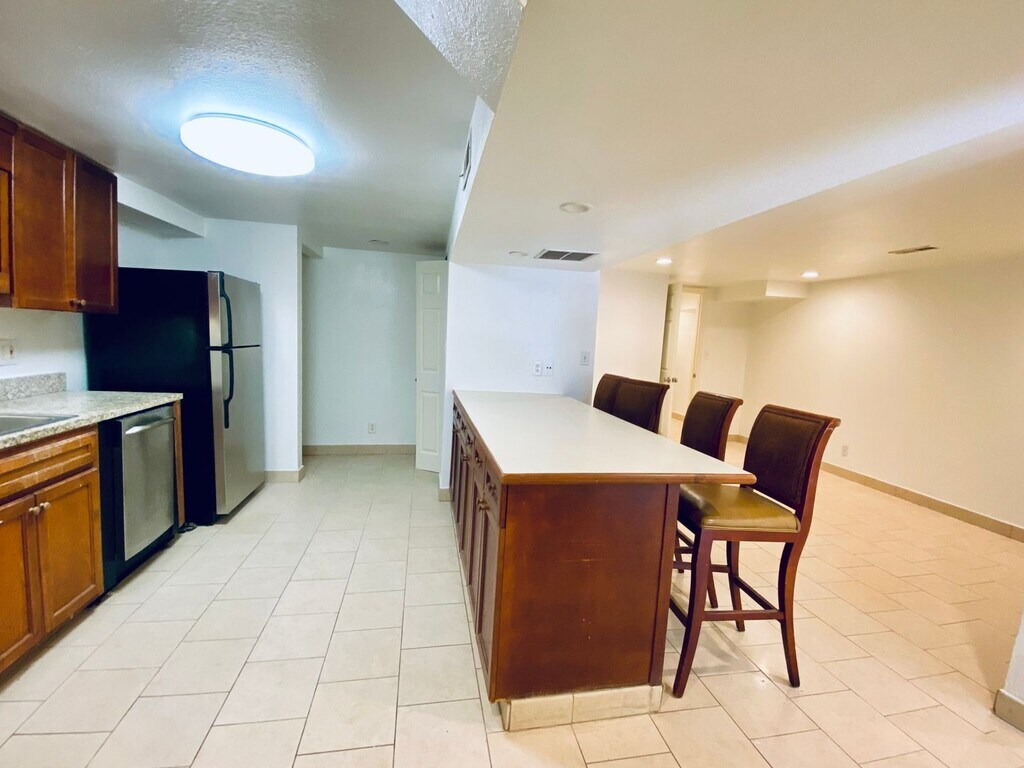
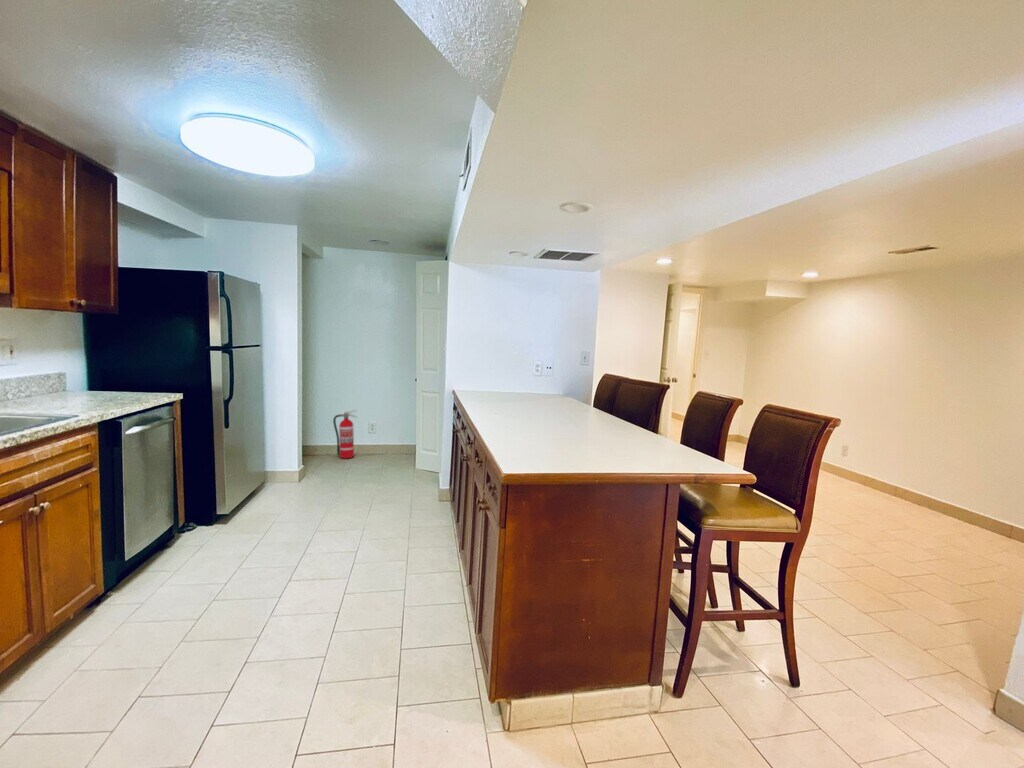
+ fire extinguisher [332,409,359,459]
